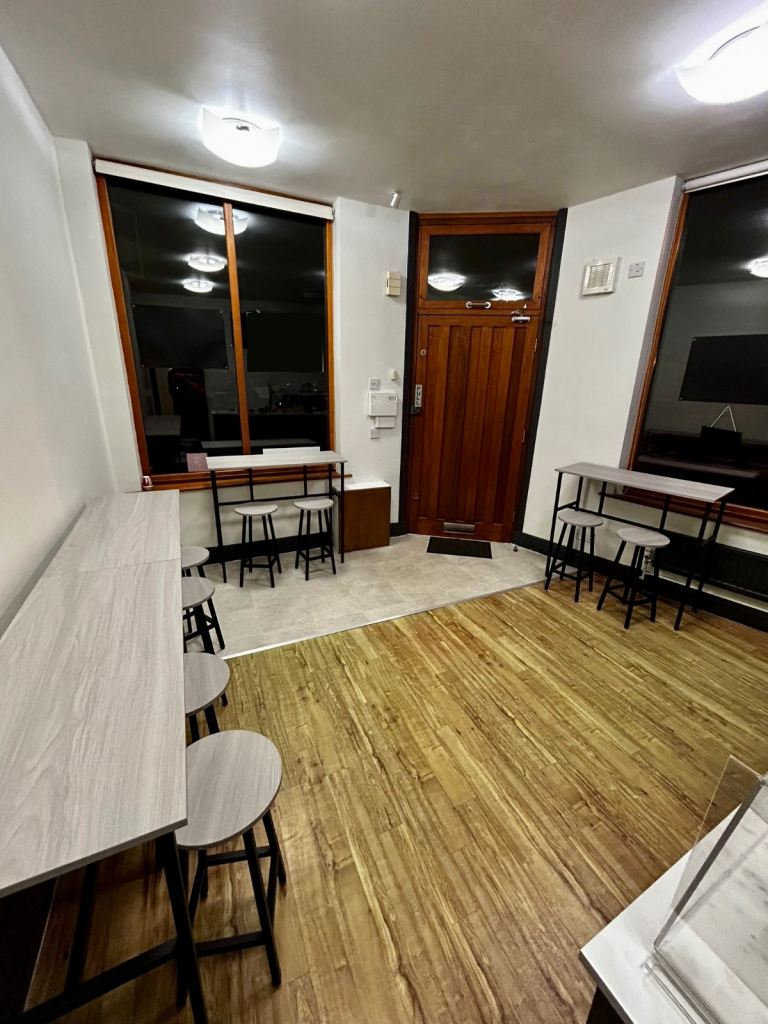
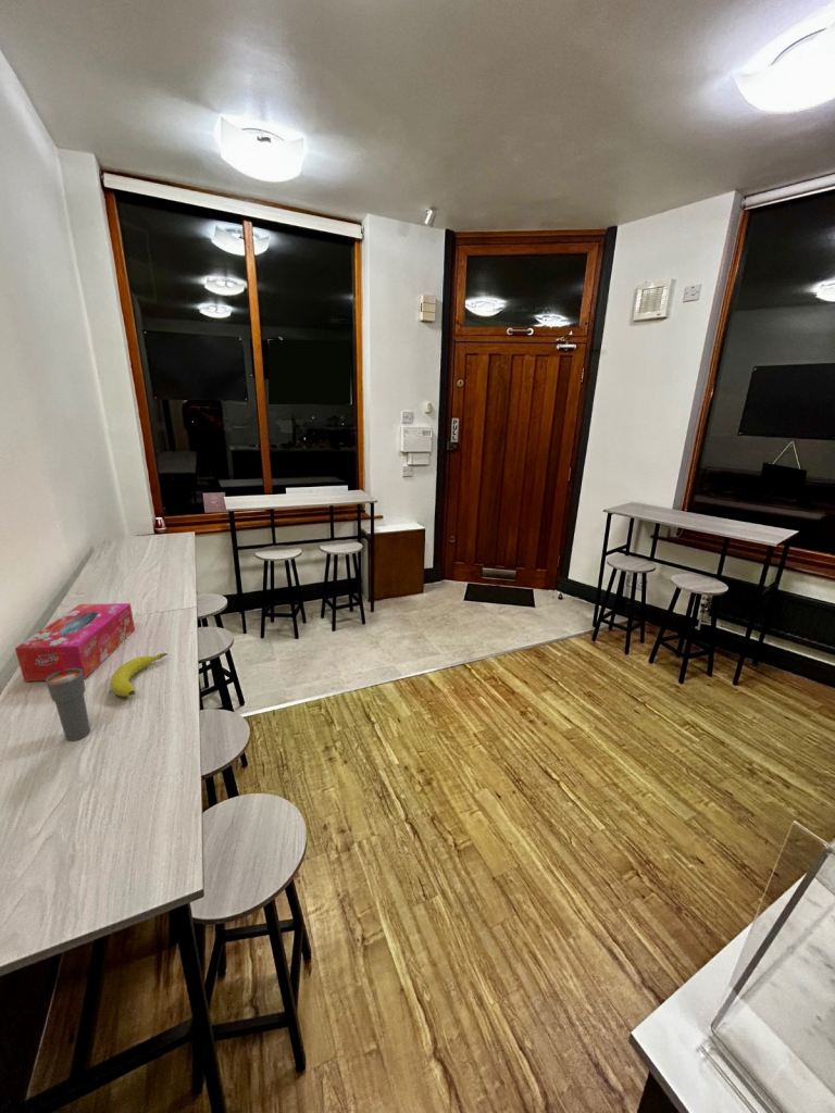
+ fruit [110,652,169,698]
+ tissue box [14,602,136,683]
+ cup [45,649,91,741]
